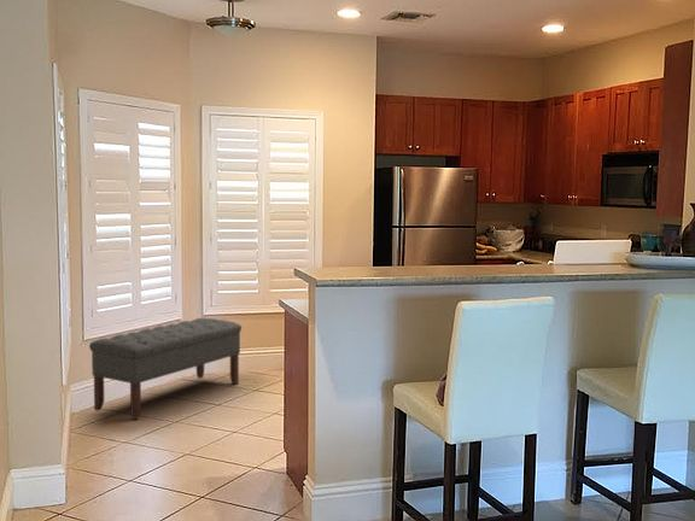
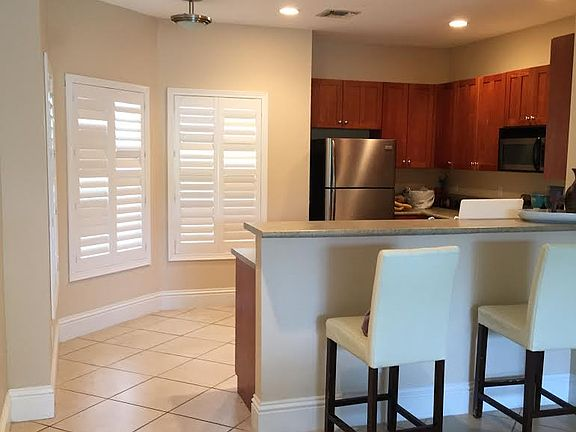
- bench [88,317,243,421]
